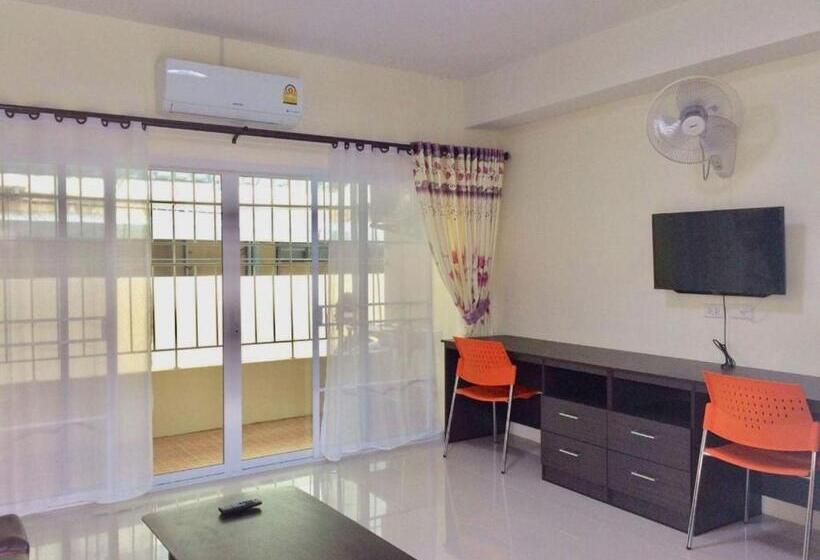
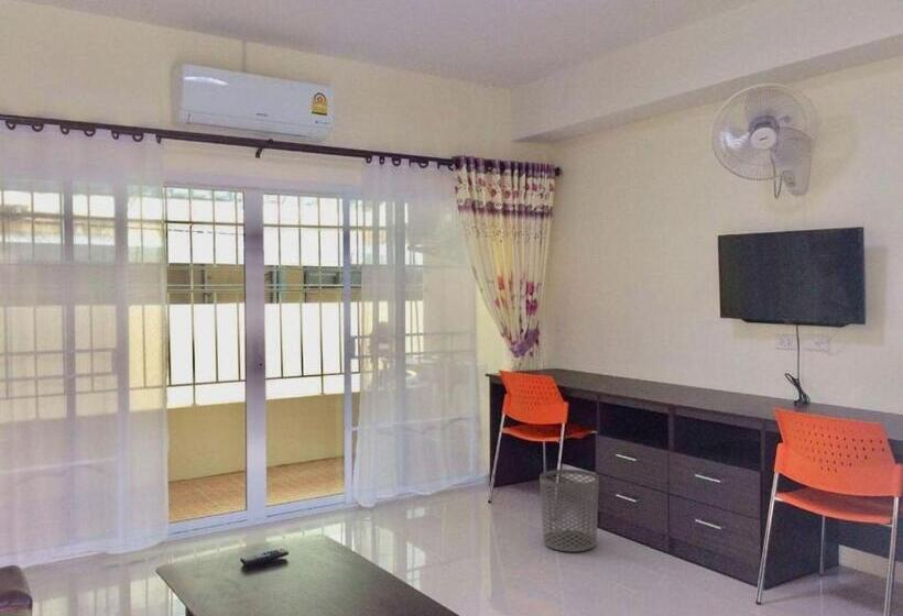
+ waste bin [538,469,600,553]
